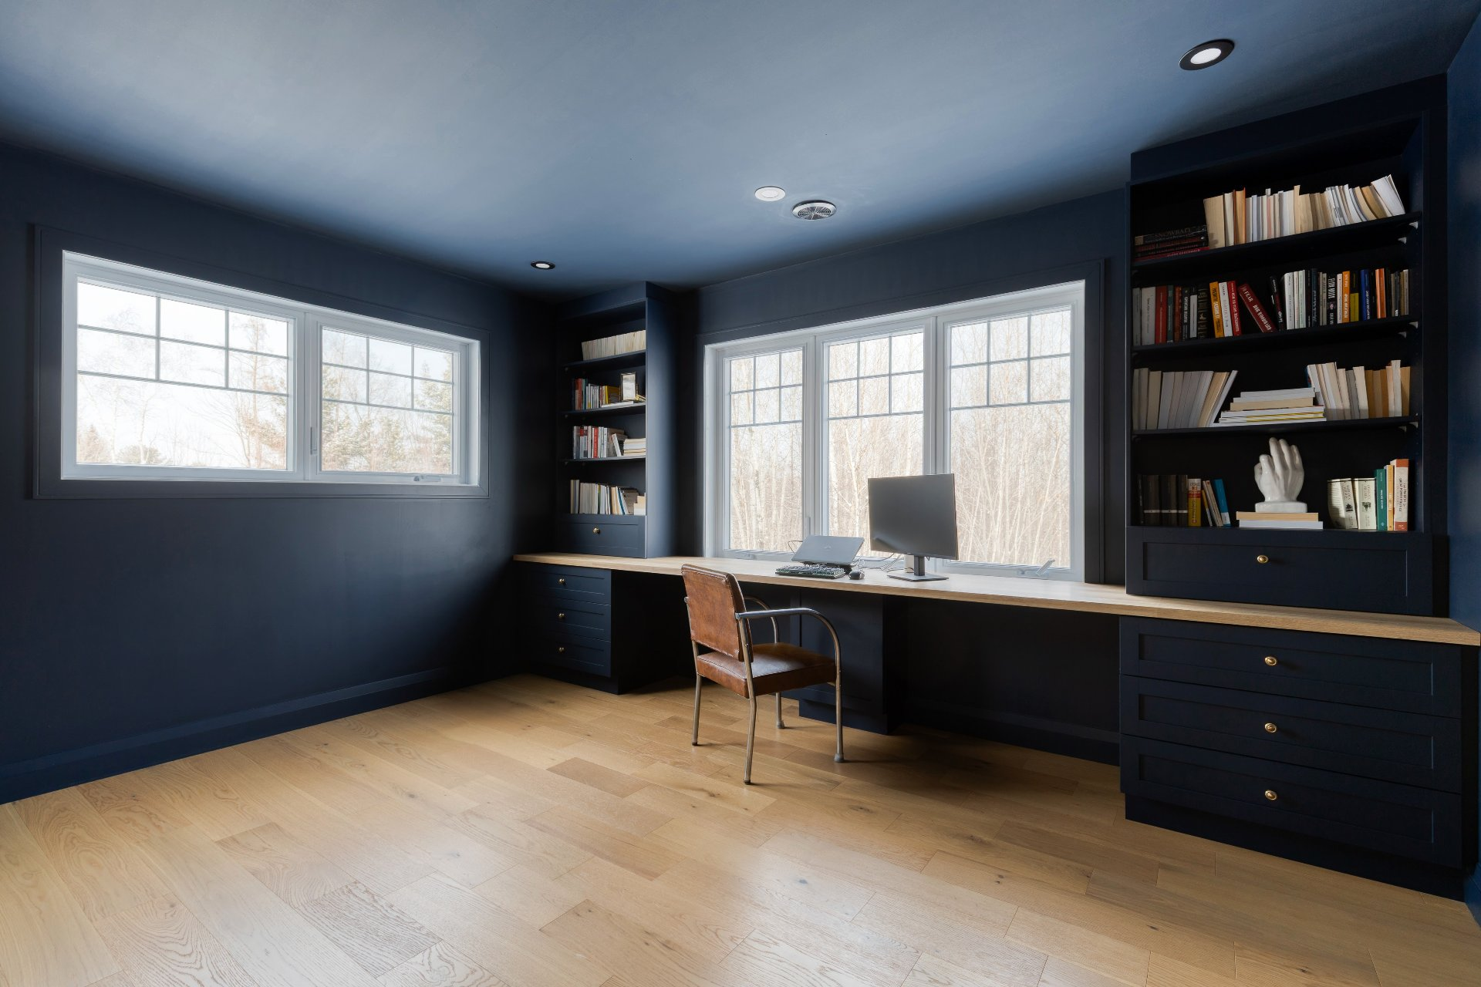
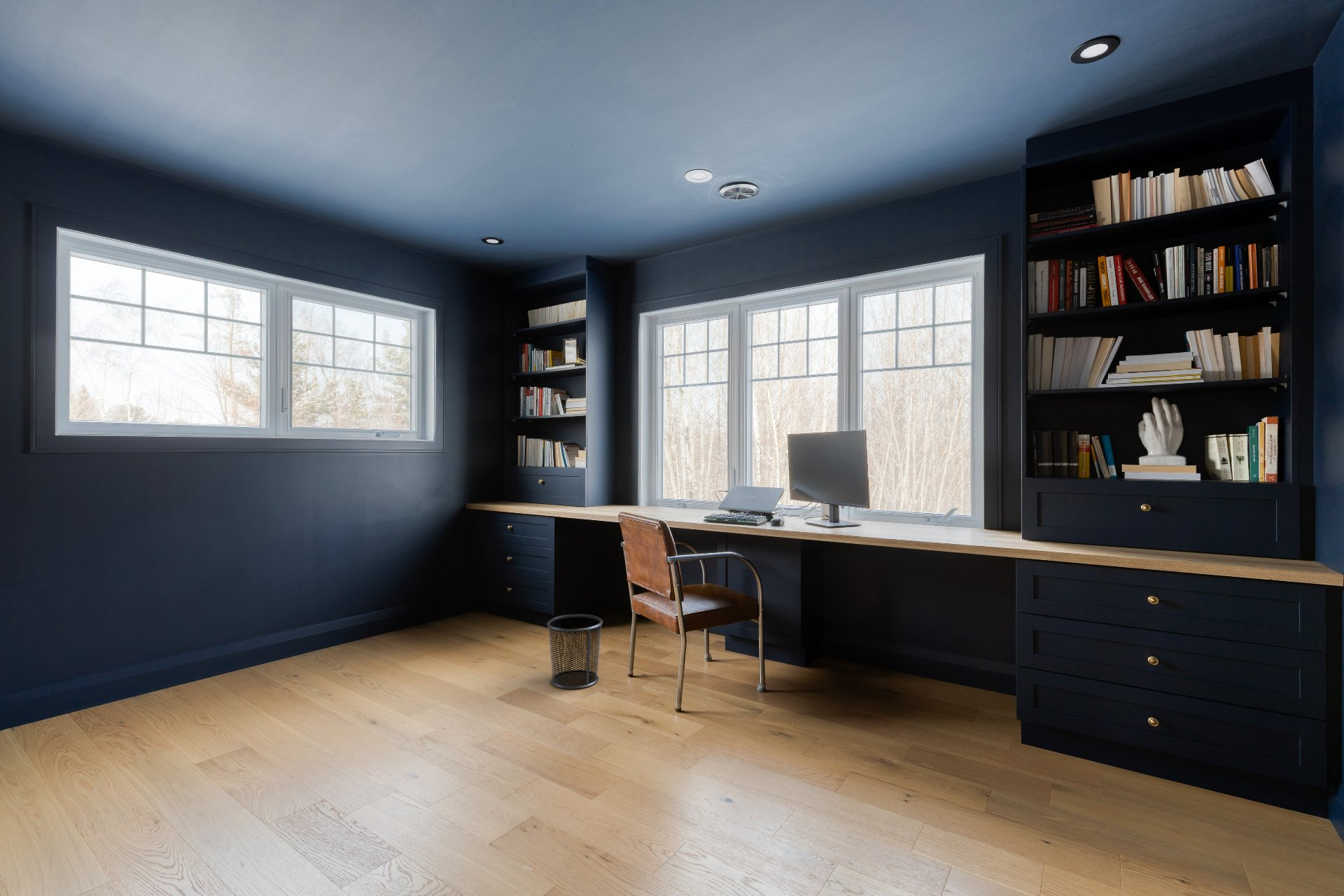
+ waste bin [547,613,603,690]
